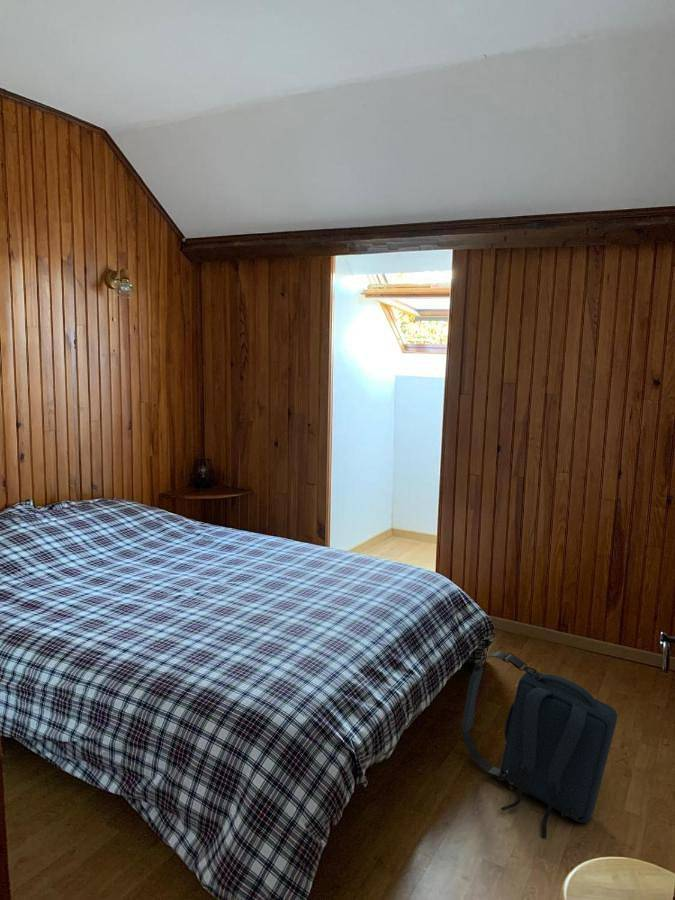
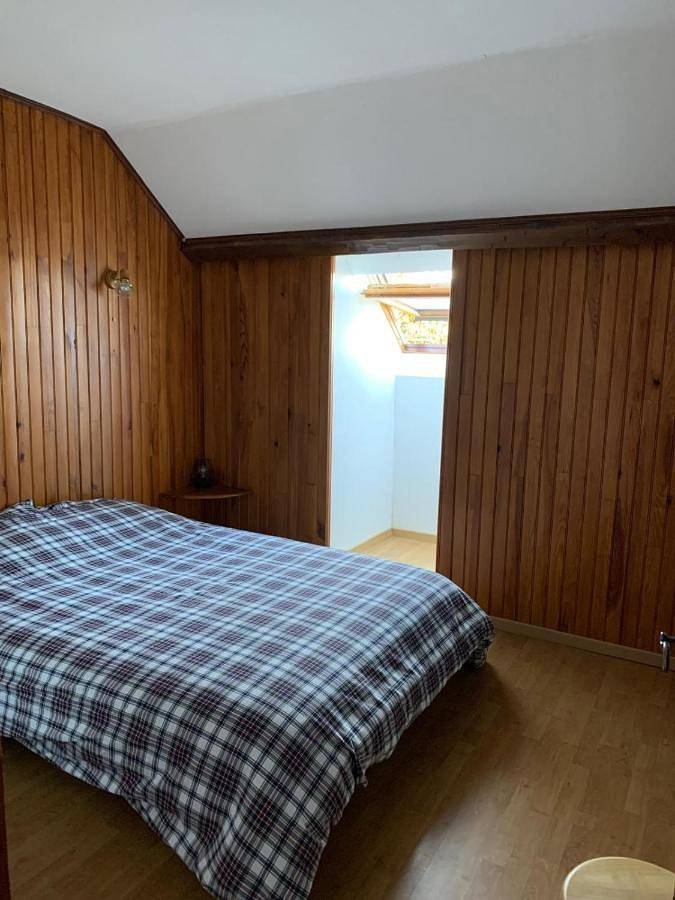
- backpack [461,650,618,838]
